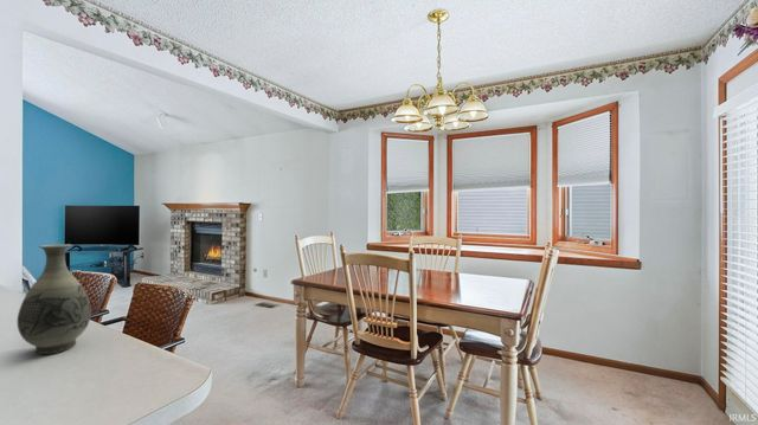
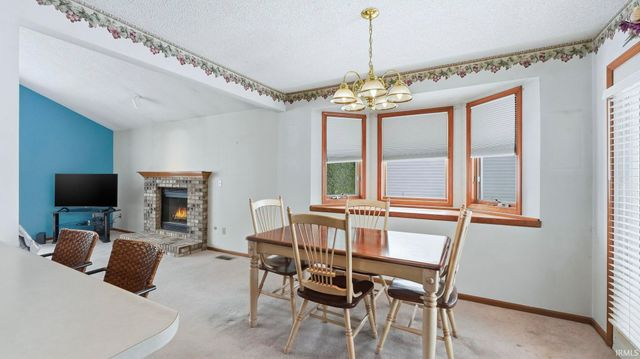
- vase [17,243,92,355]
